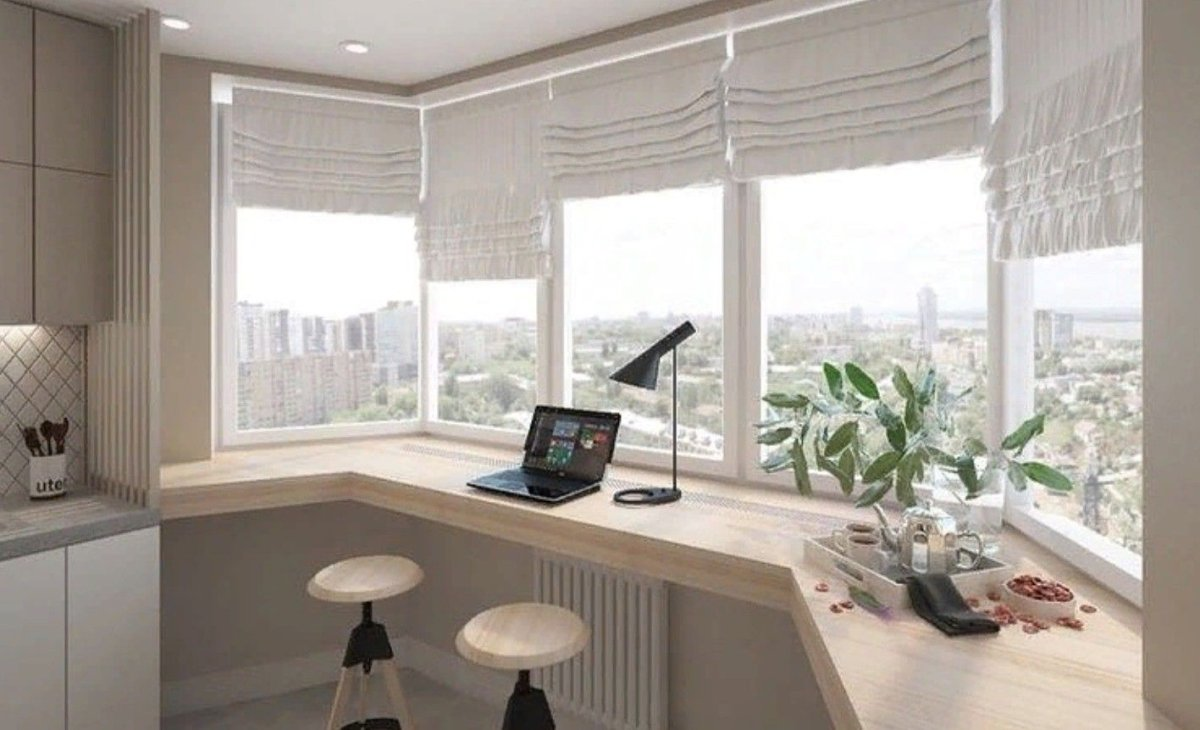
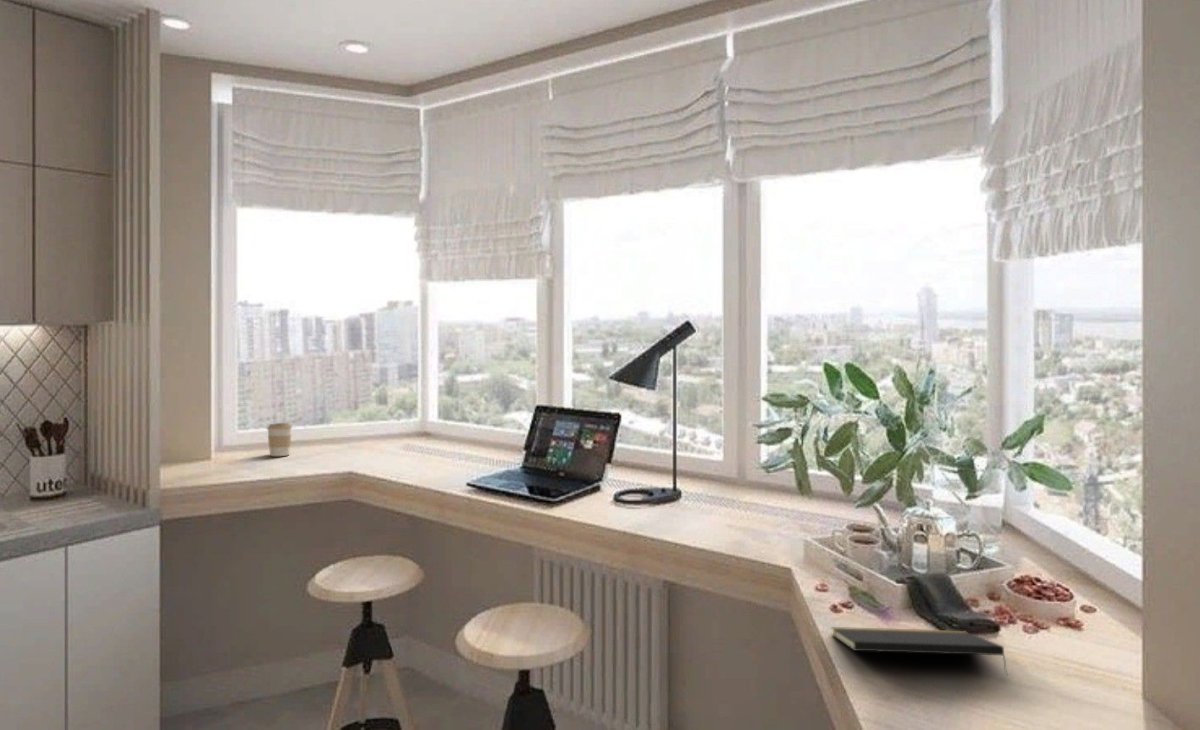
+ notepad [830,626,1008,676]
+ coffee cup [266,422,293,457]
